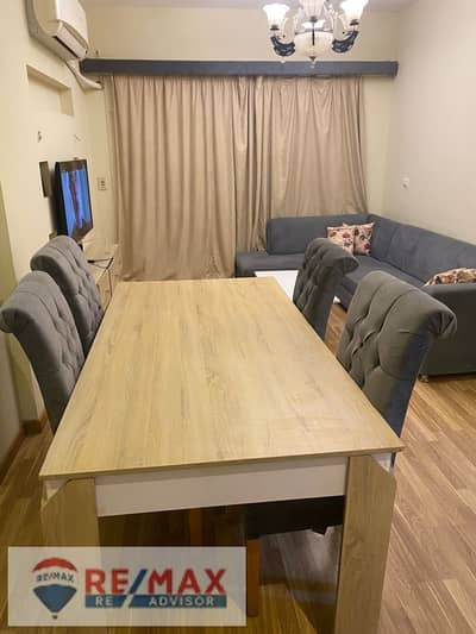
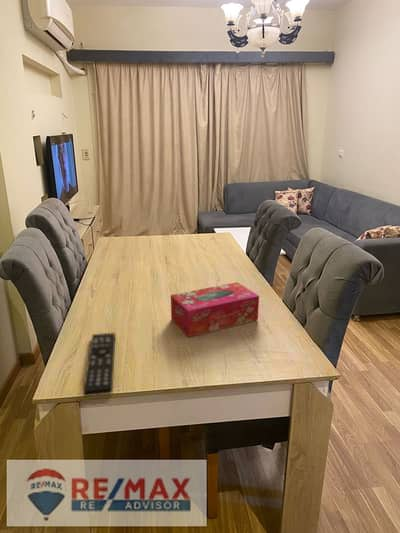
+ tissue box [170,281,260,338]
+ remote control [82,332,116,397]
